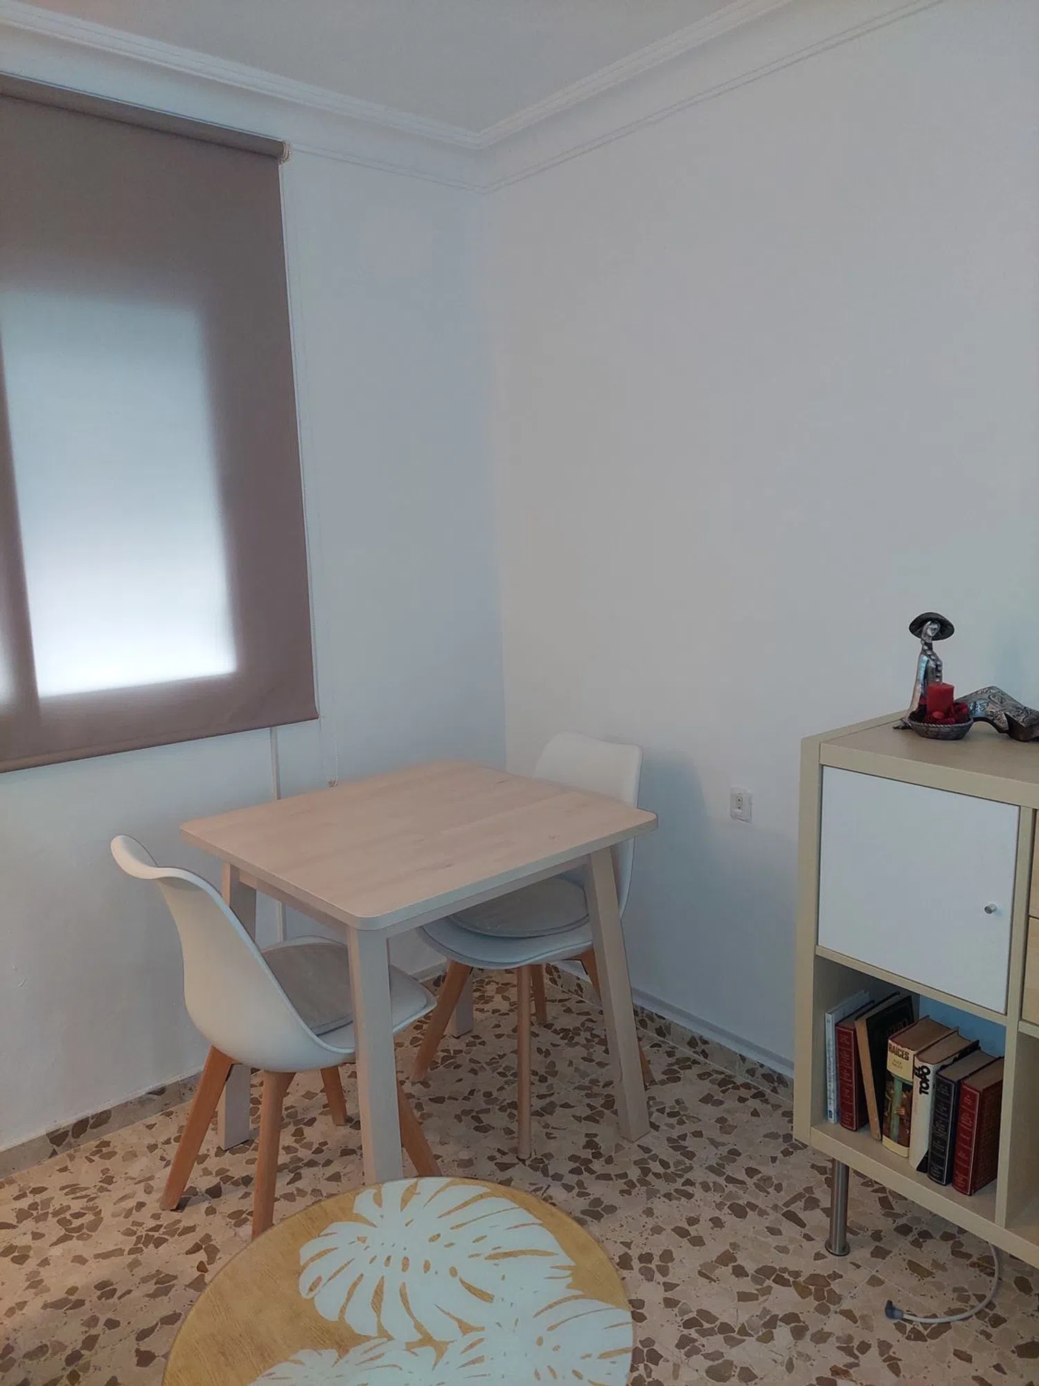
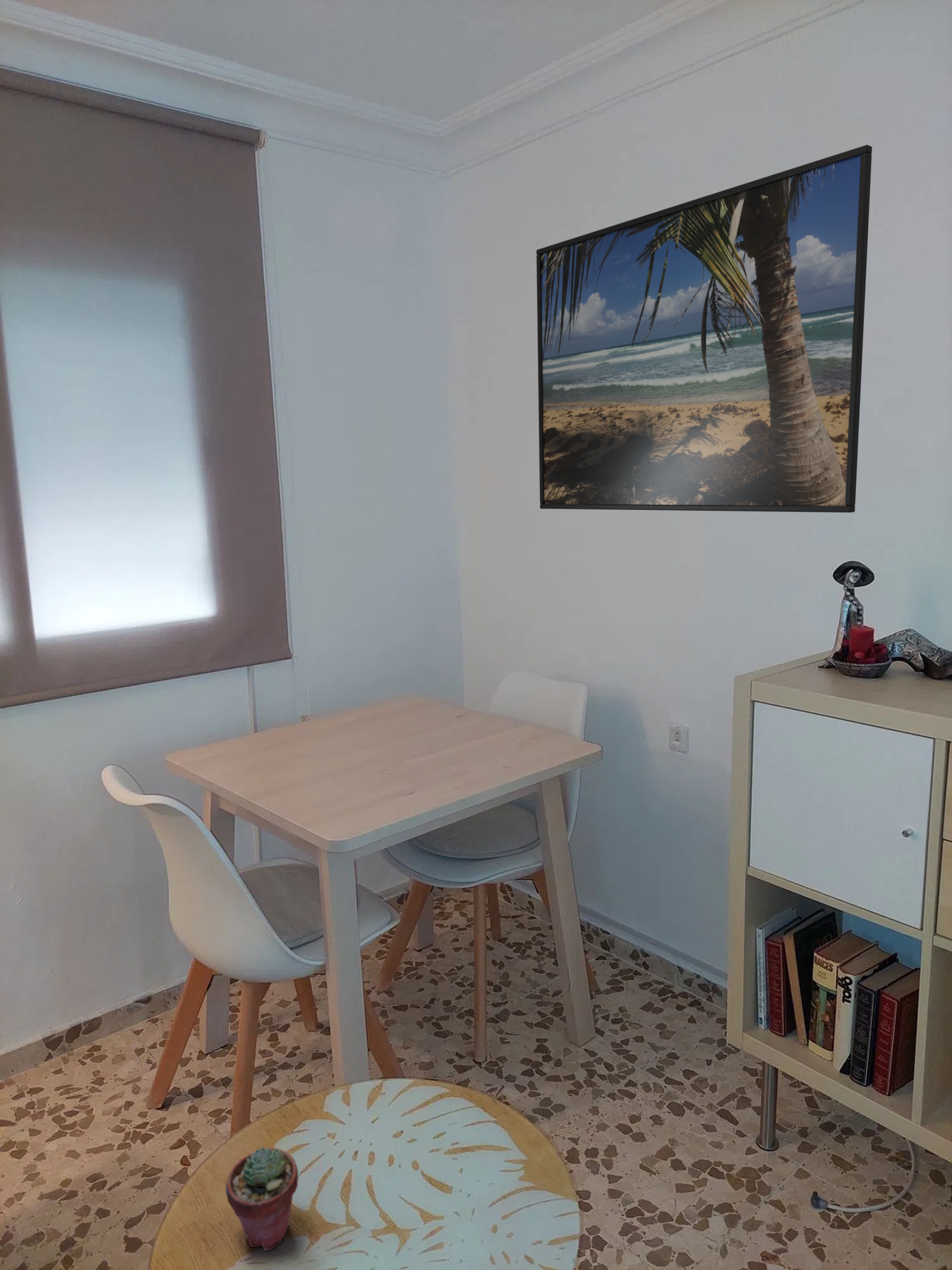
+ potted succulent [225,1146,299,1252]
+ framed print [536,144,873,513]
